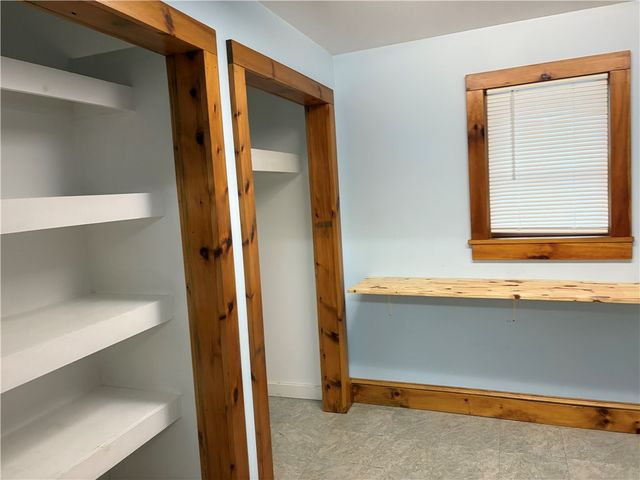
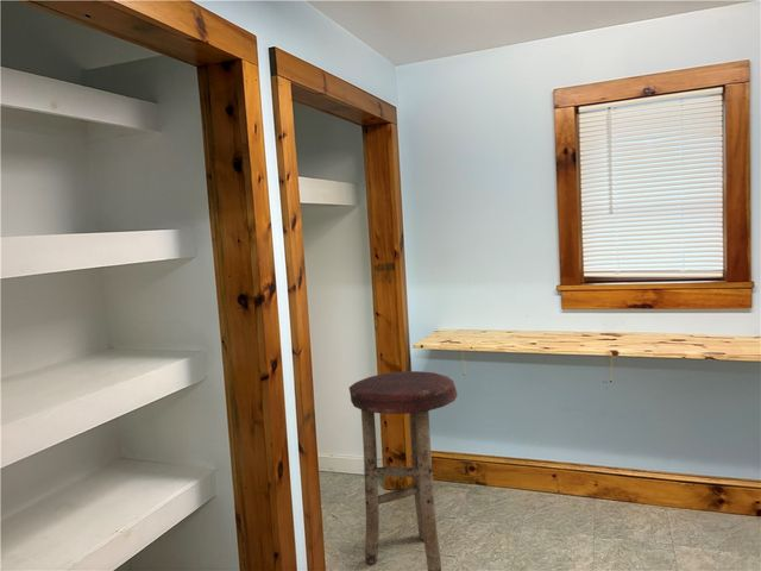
+ stool [348,370,459,571]
